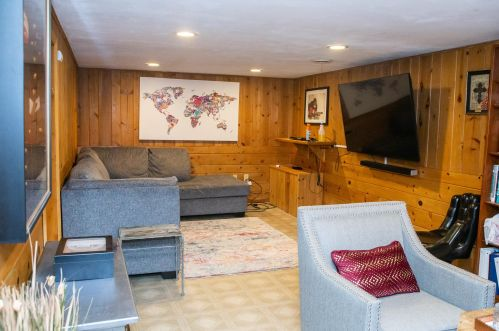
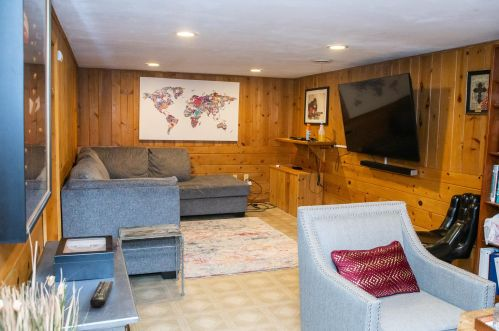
+ remote control [89,280,114,308]
